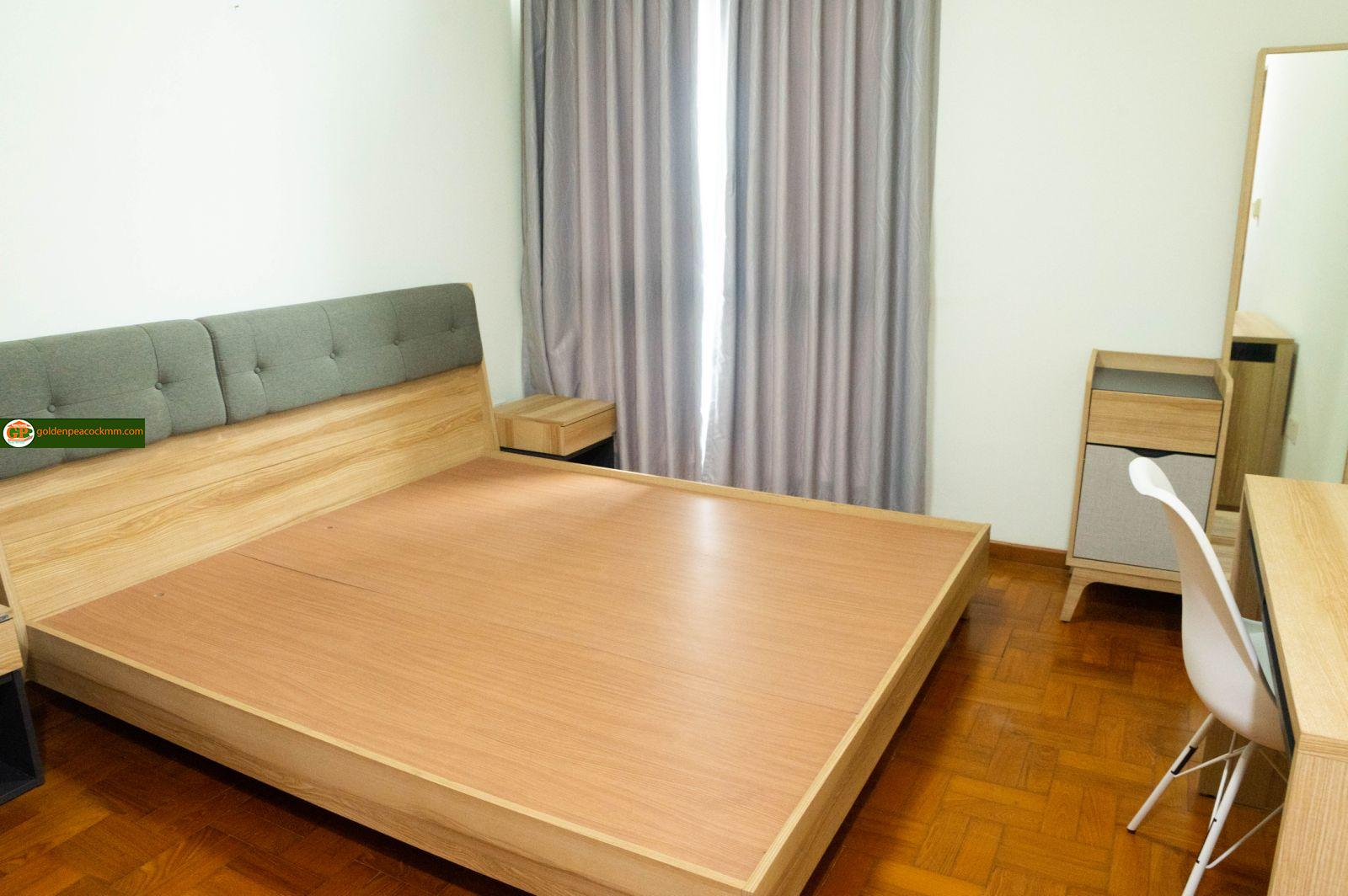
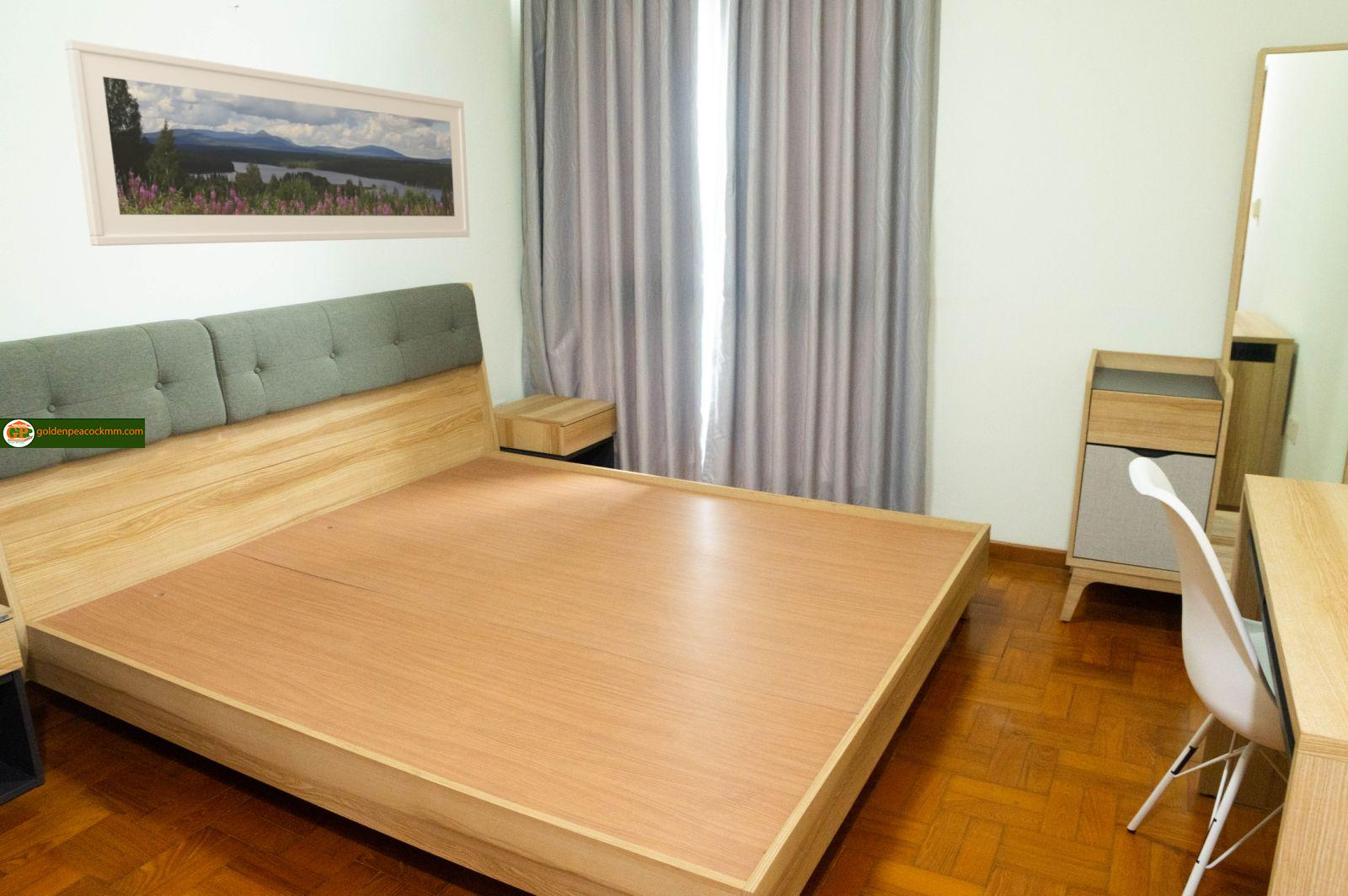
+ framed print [63,38,471,247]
